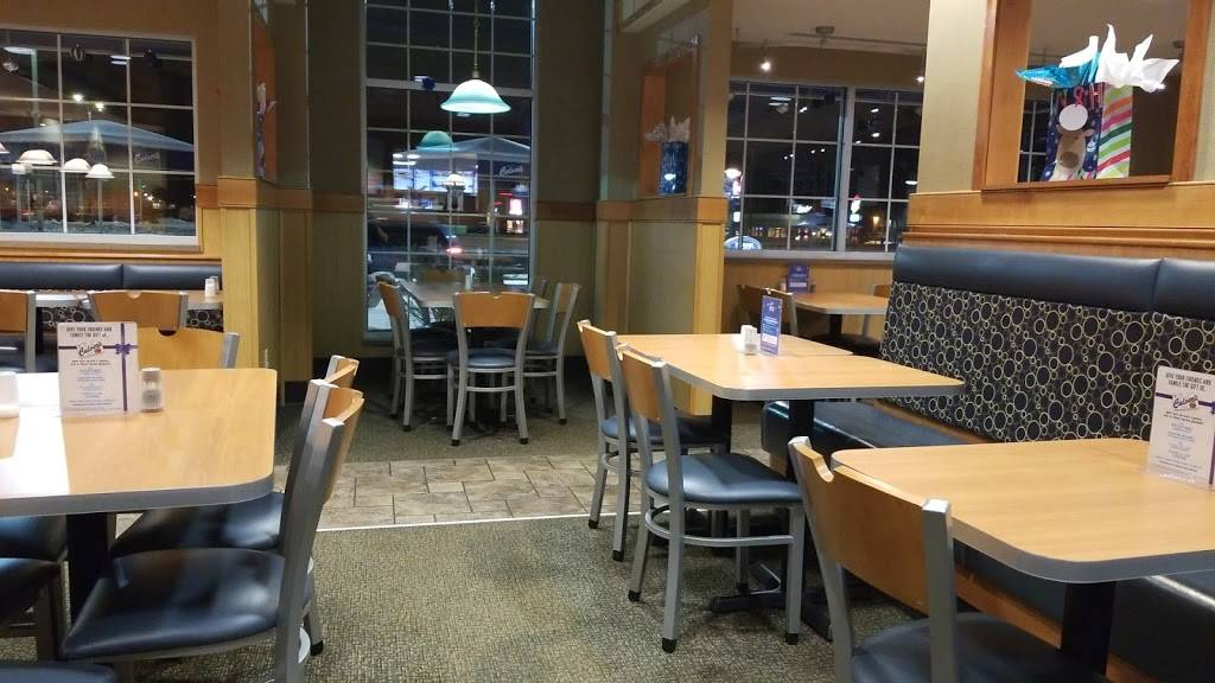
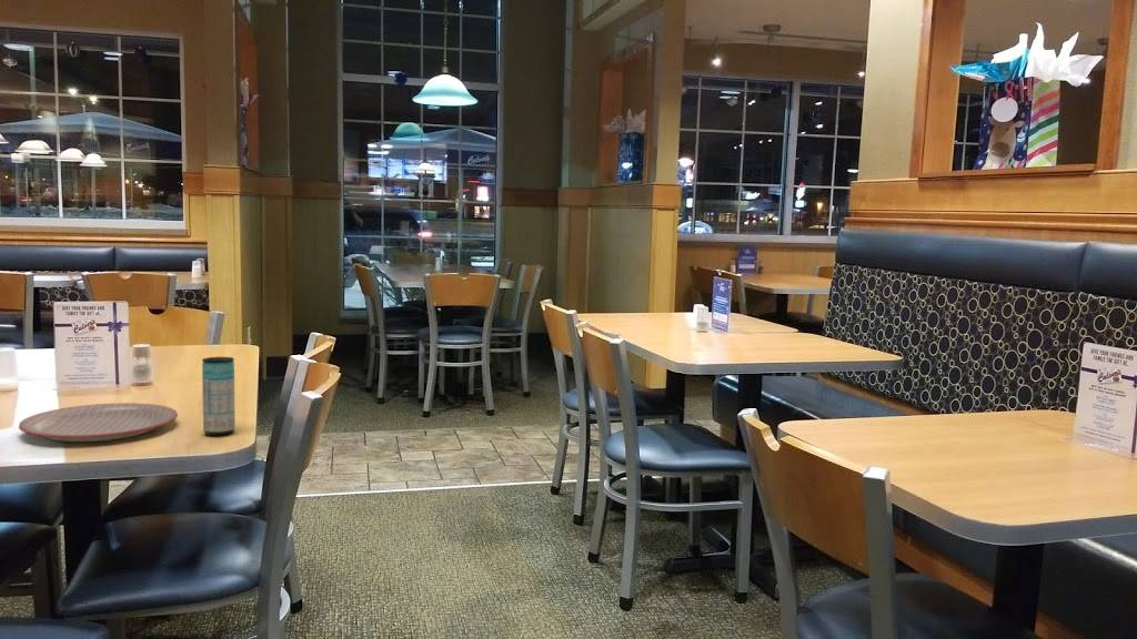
+ plate [18,402,179,443]
+ beverage can [201,356,237,436]
